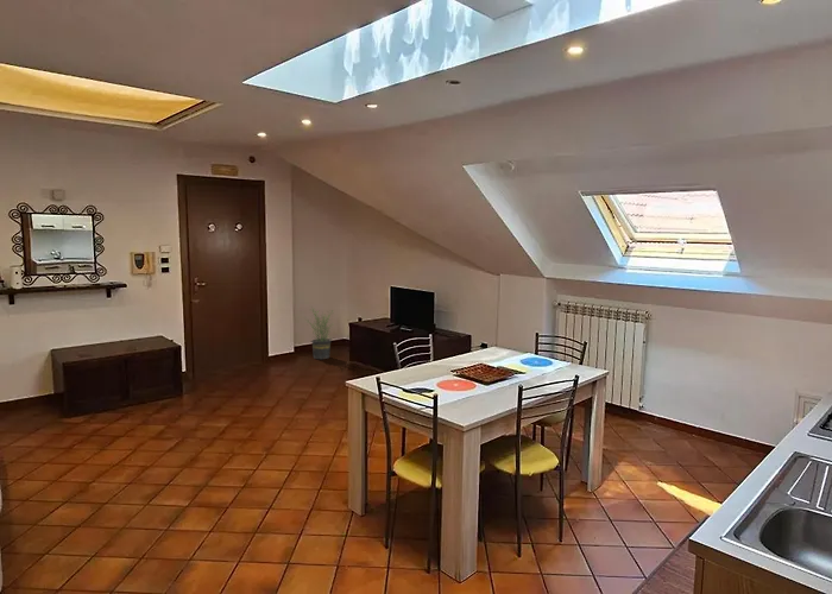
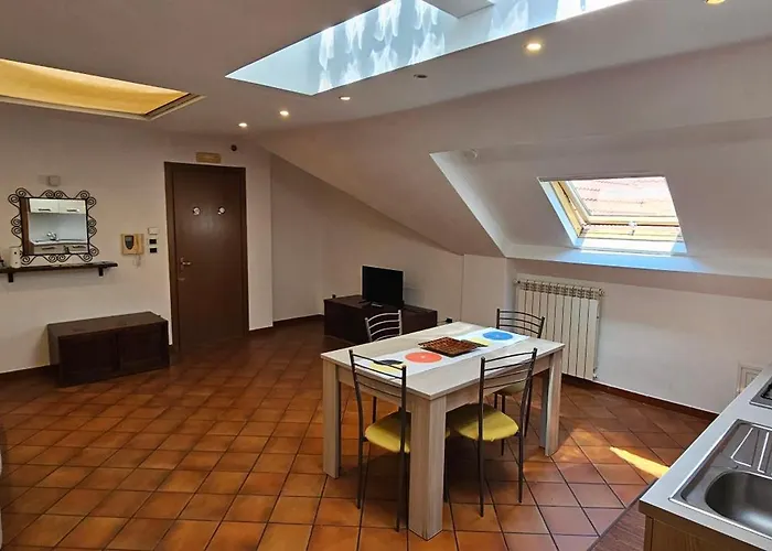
- potted plant [302,304,335,360]
